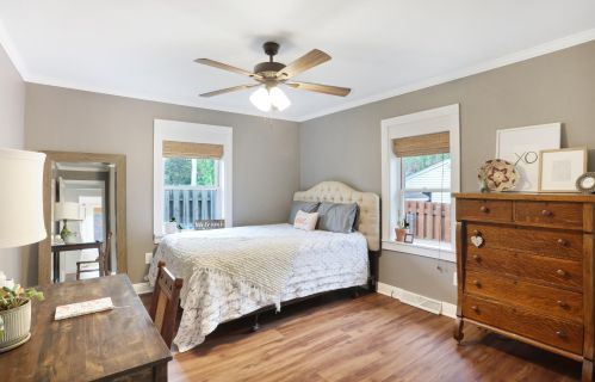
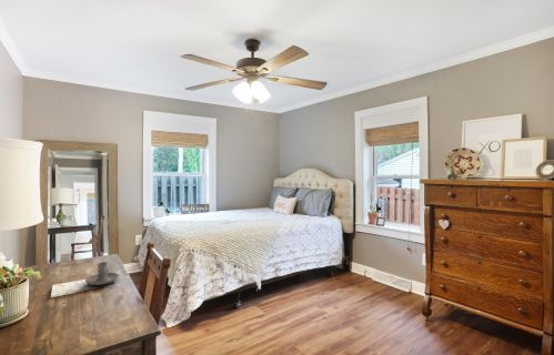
+ candle holder [84,261,120,286]
